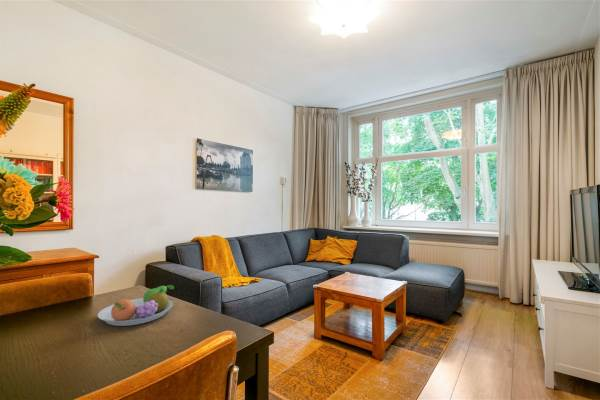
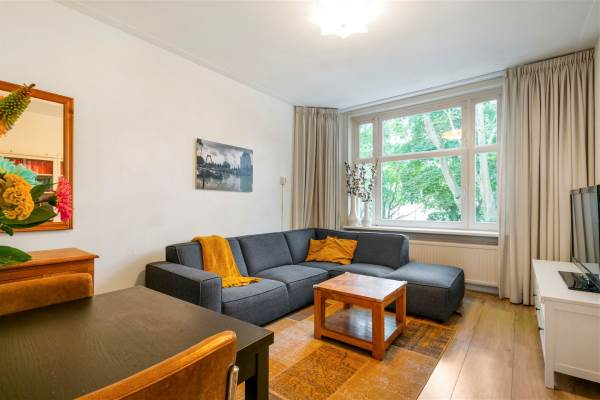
- fruit bowl [97,284,175,327]
